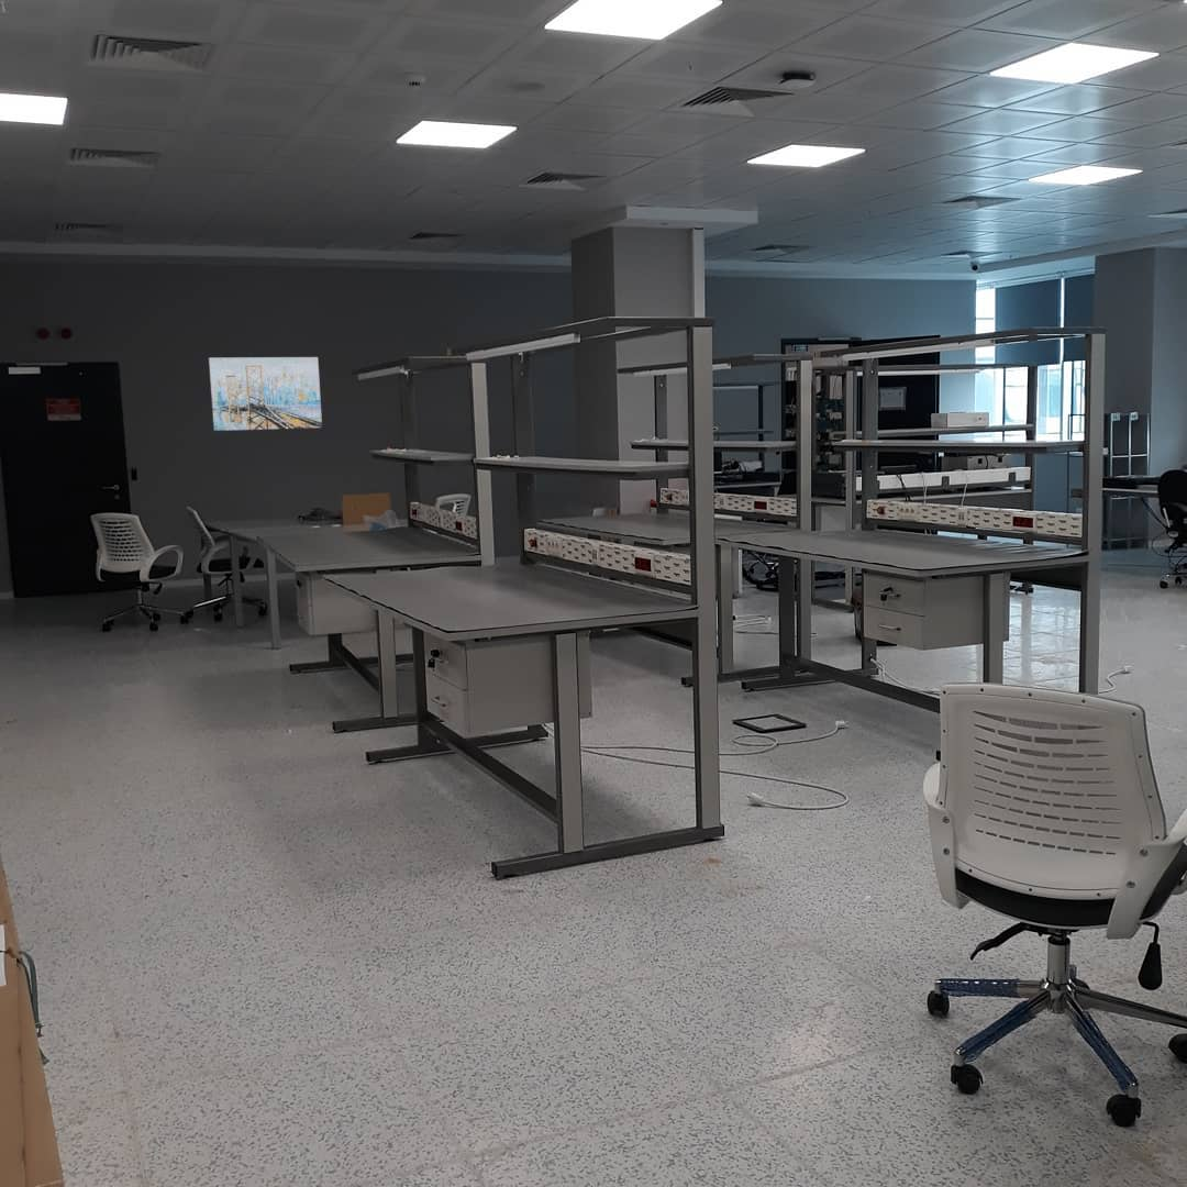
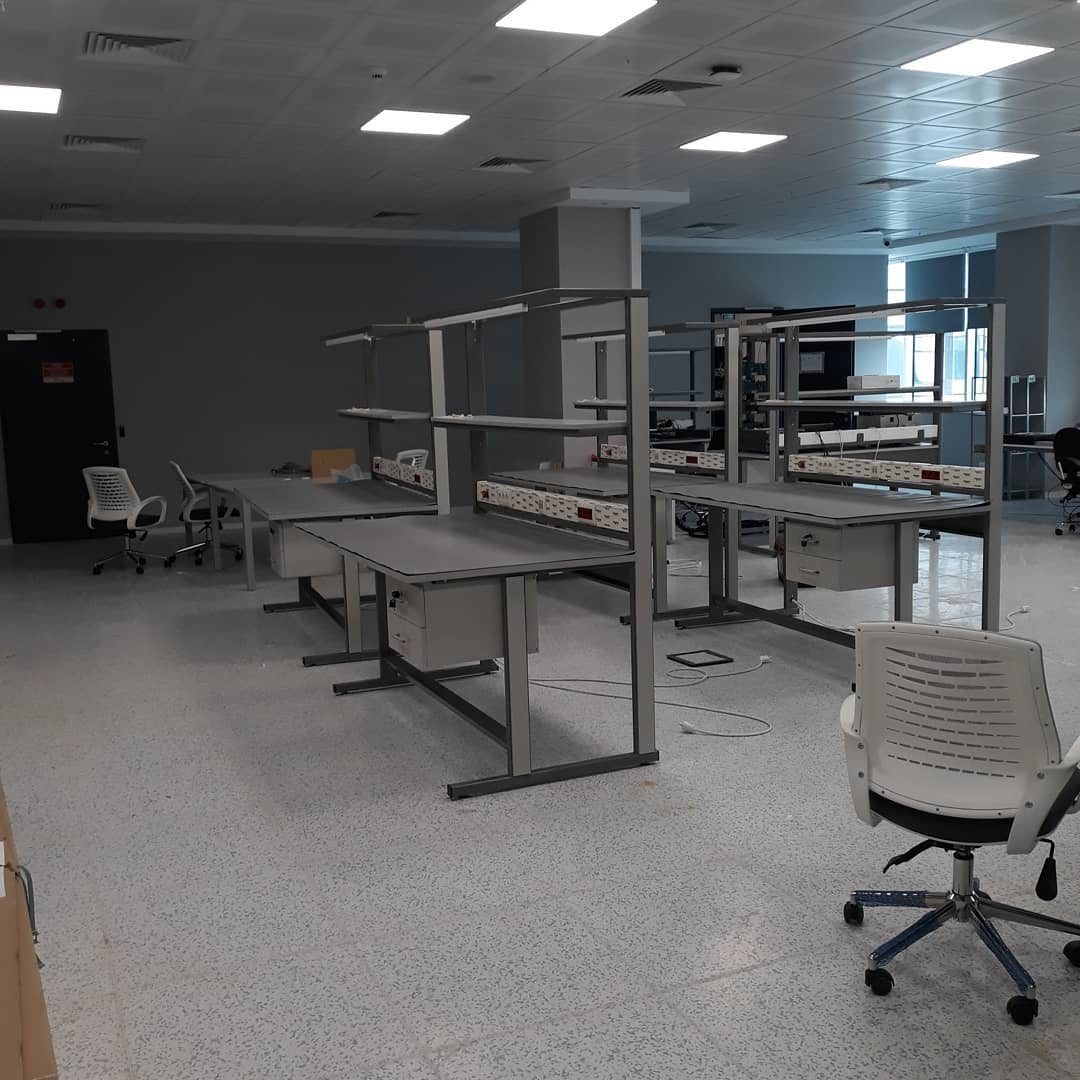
- wall art [208,356,323,432]
